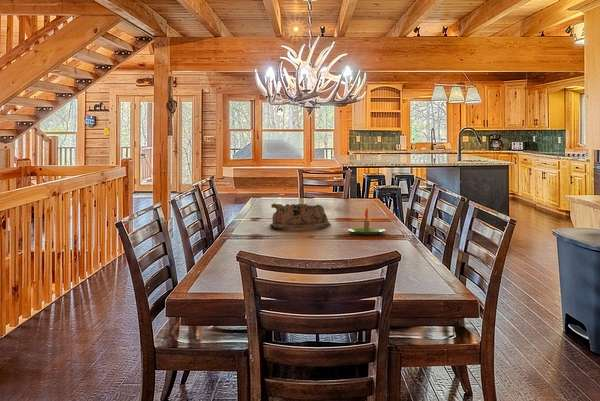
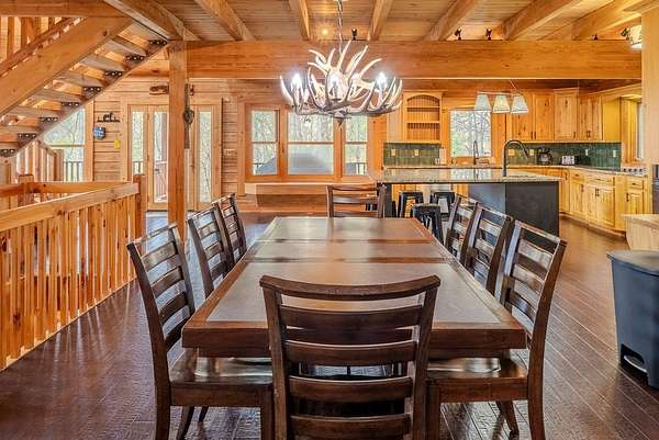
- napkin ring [269,202,332,229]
- candle [346,207,387,235]
